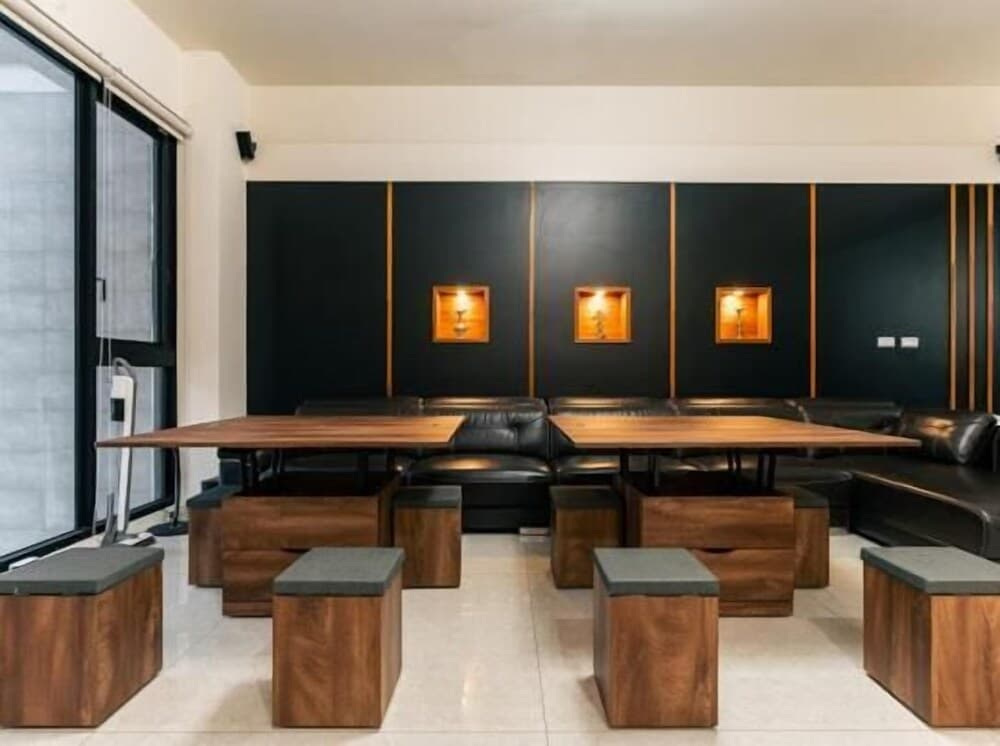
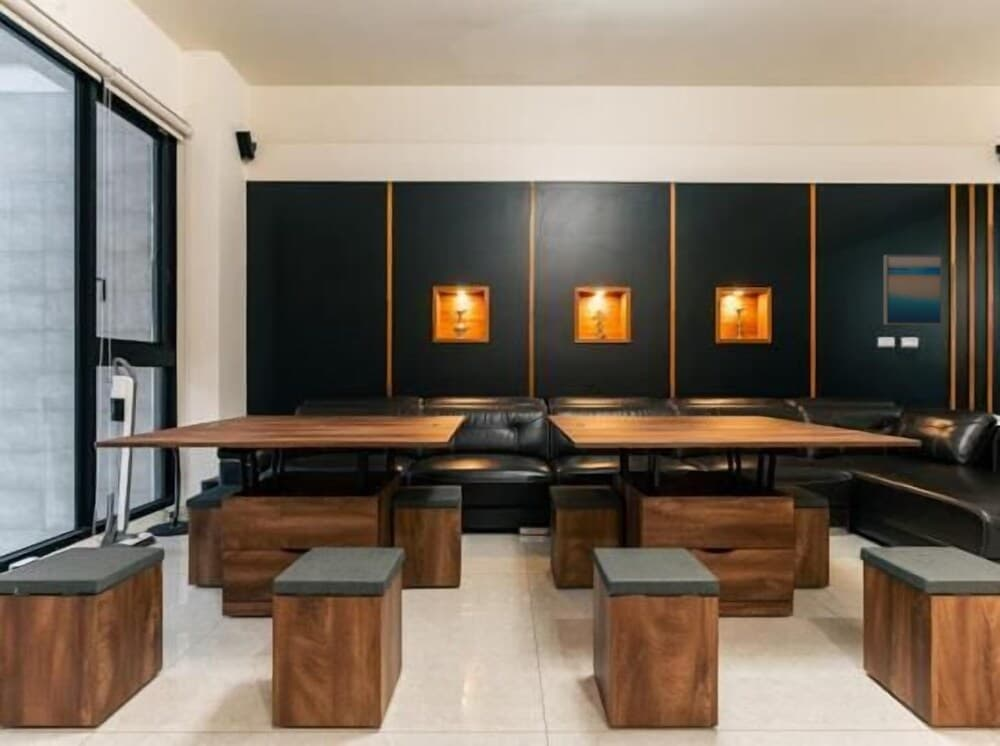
+ wall art [883,254,943,326]
